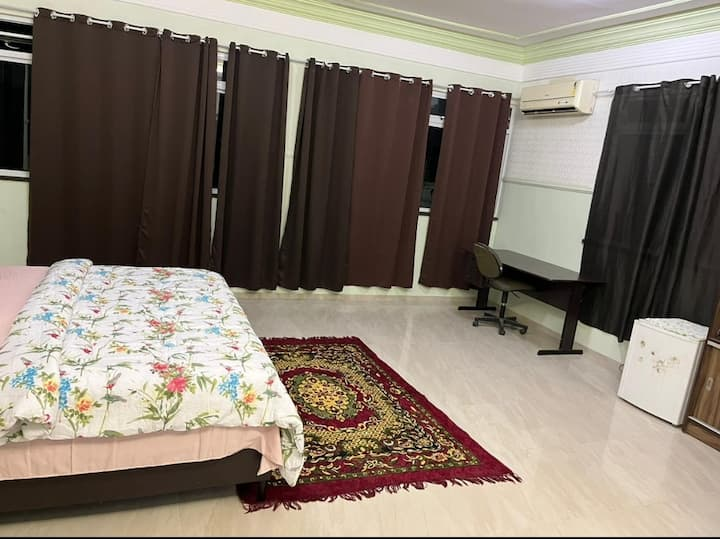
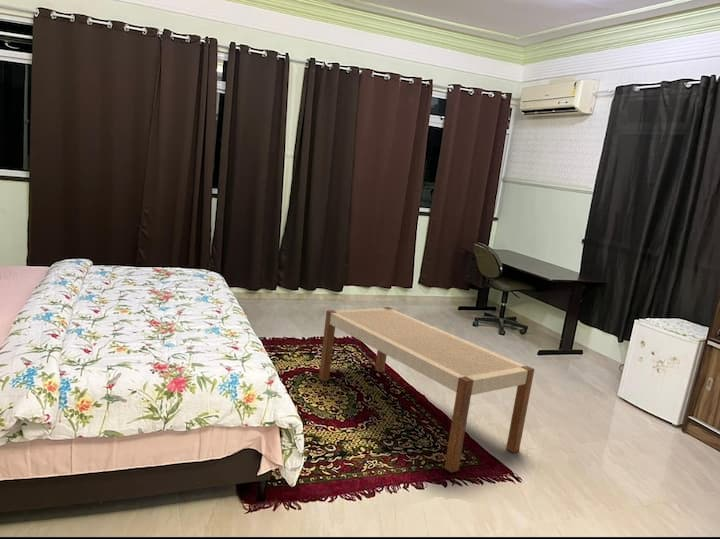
+ bench [318,306,535,474]
